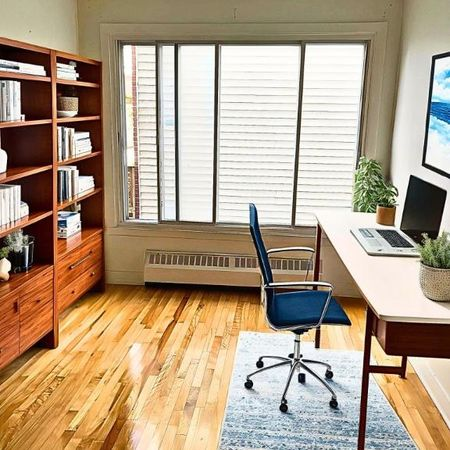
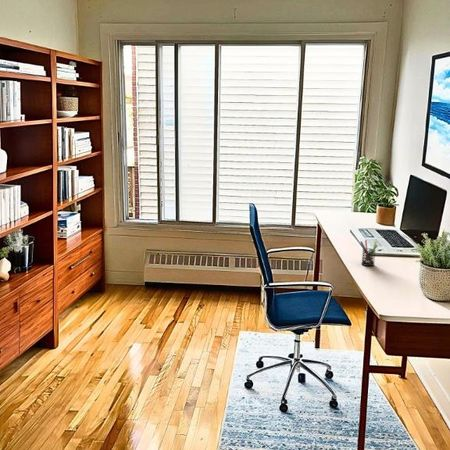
+ pen holder [359,239,379,267]
